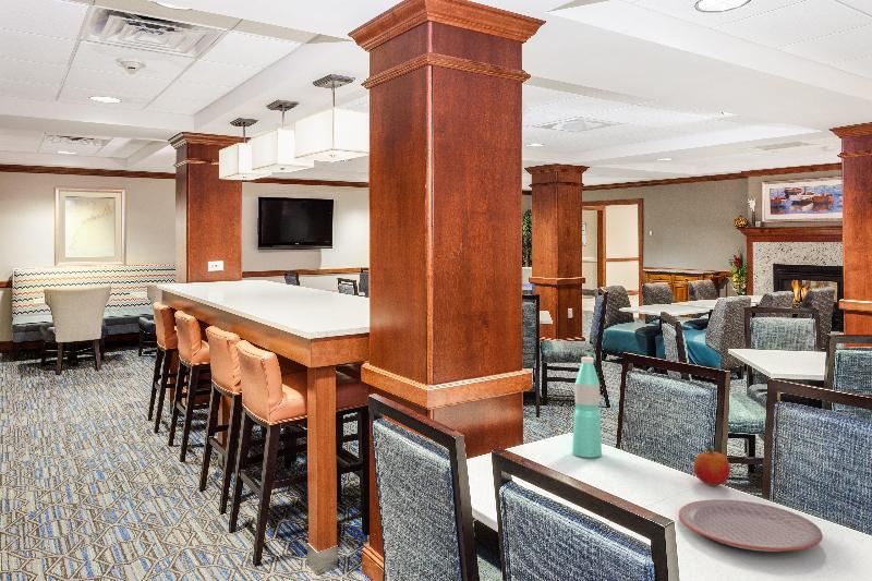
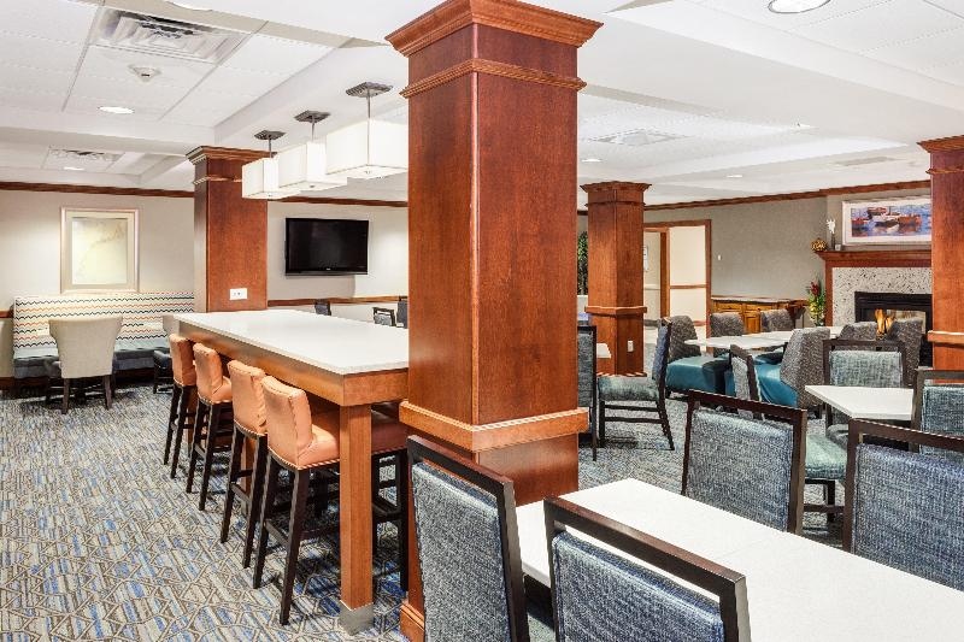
- water bottle [571,355,603,459]
- plate [678,498,824,553]
- fruit [693,445,731,487]
